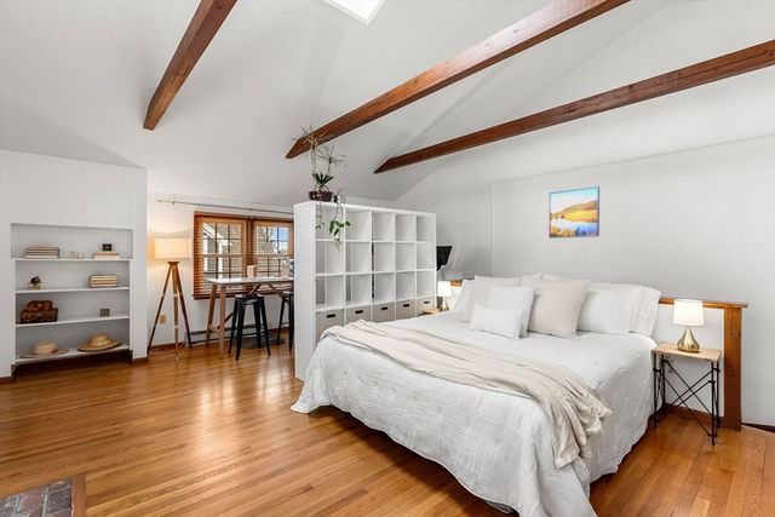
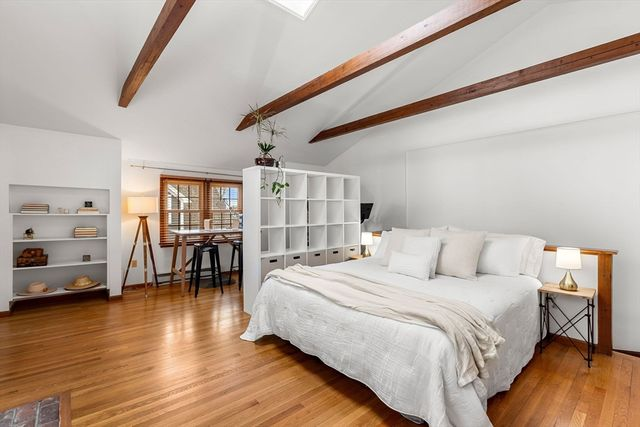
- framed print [549,185,601,240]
